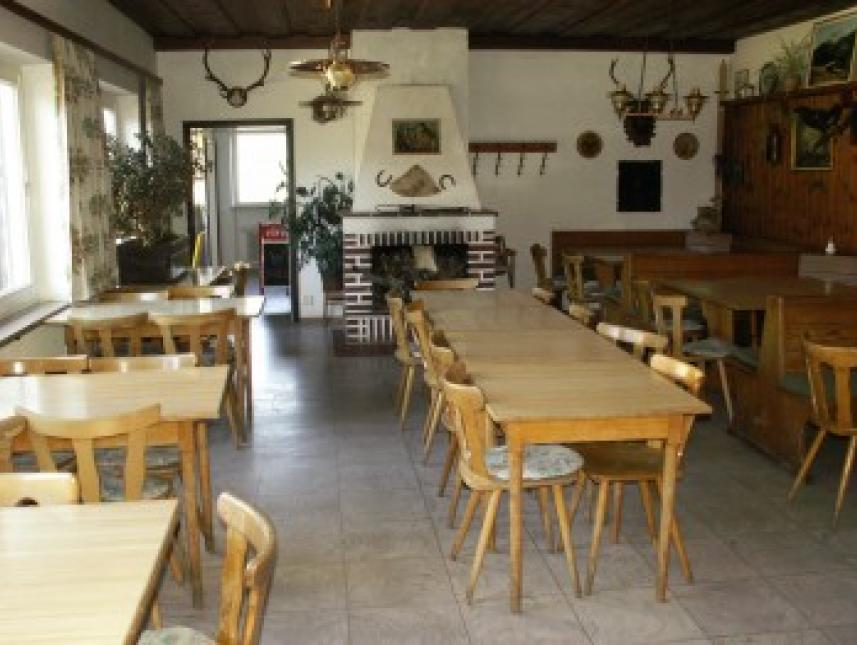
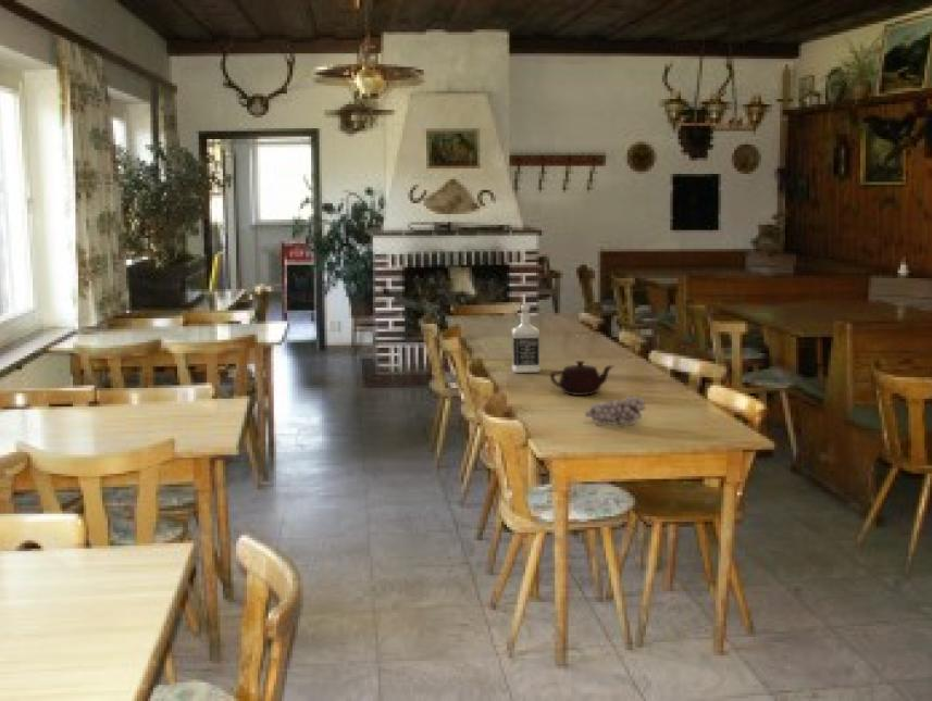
+ fruit [584,395,647,427]
+ bottle [510,303,542,374]
+ teapot [549,360,614,397]
